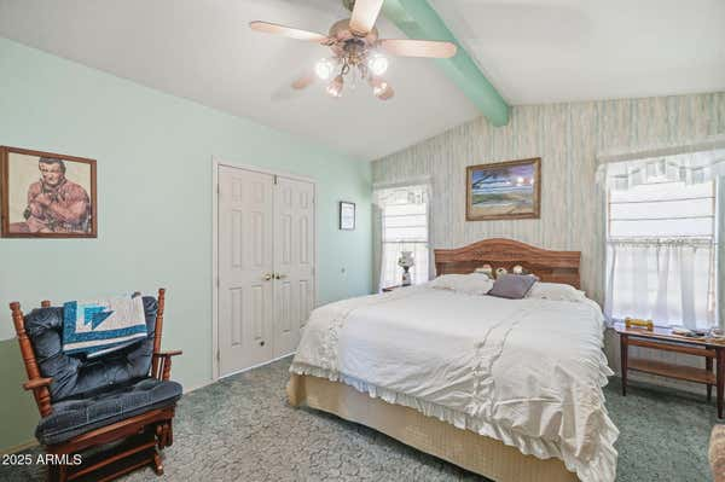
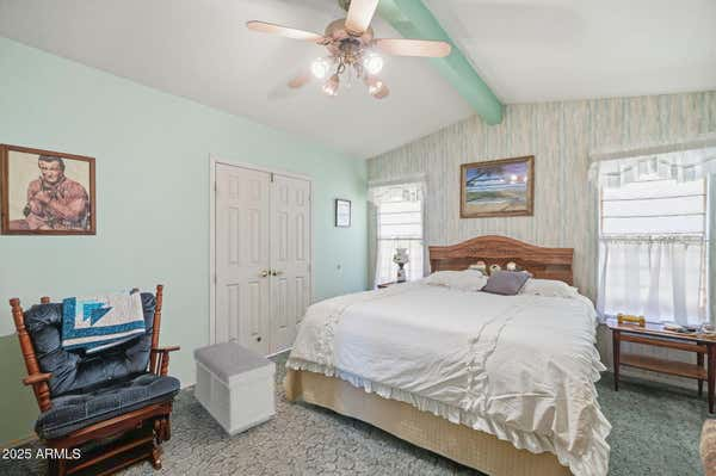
+ bench [192,340,277,437]
